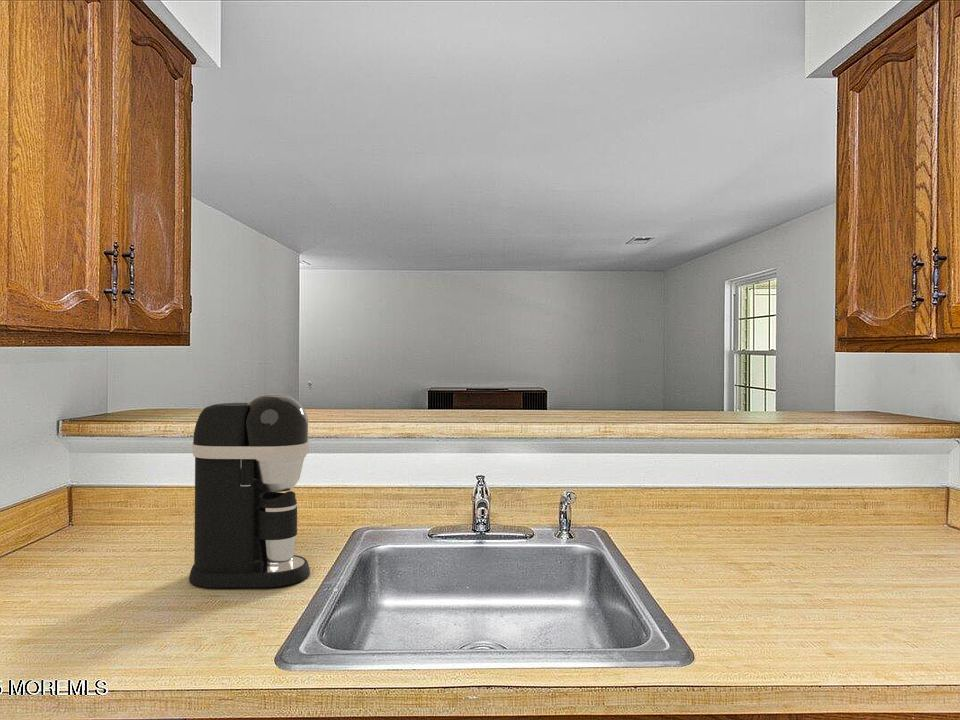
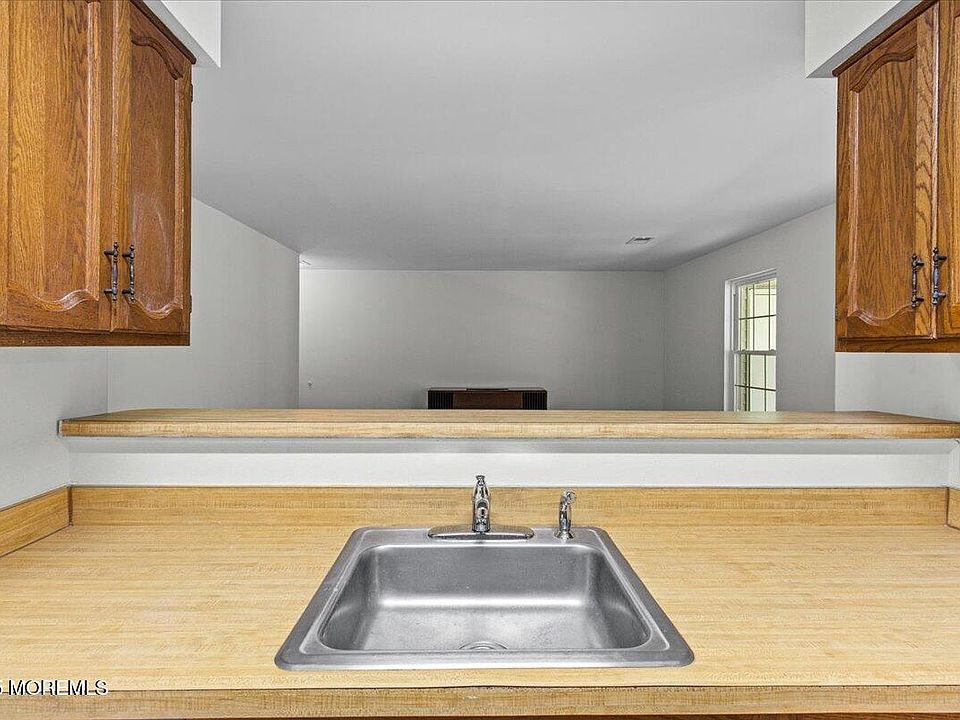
- coffee maker [188,393,311,588]
